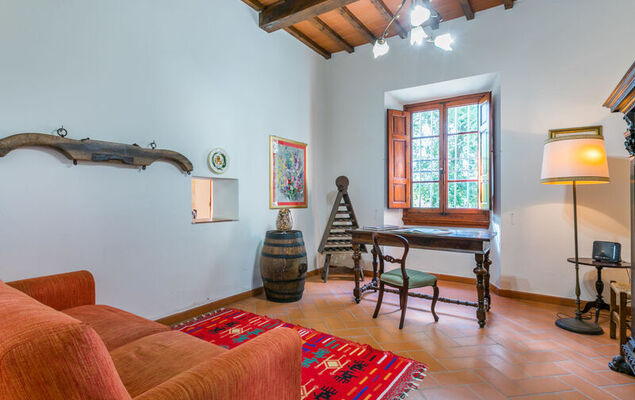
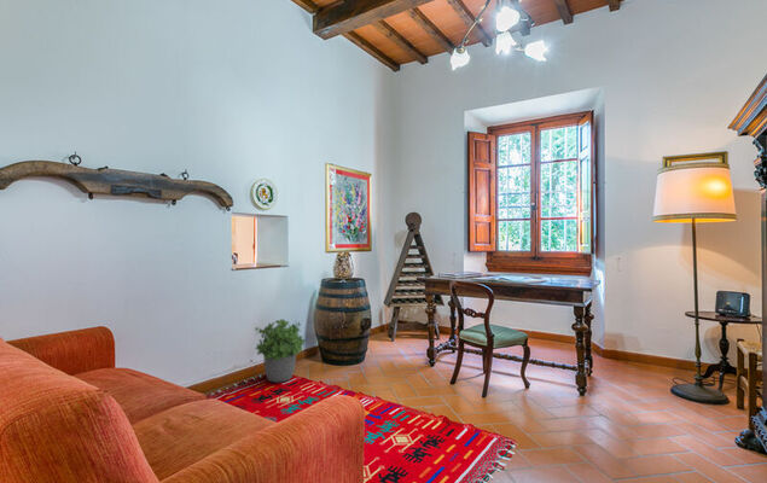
+ potted plant [254,318,306,384]
